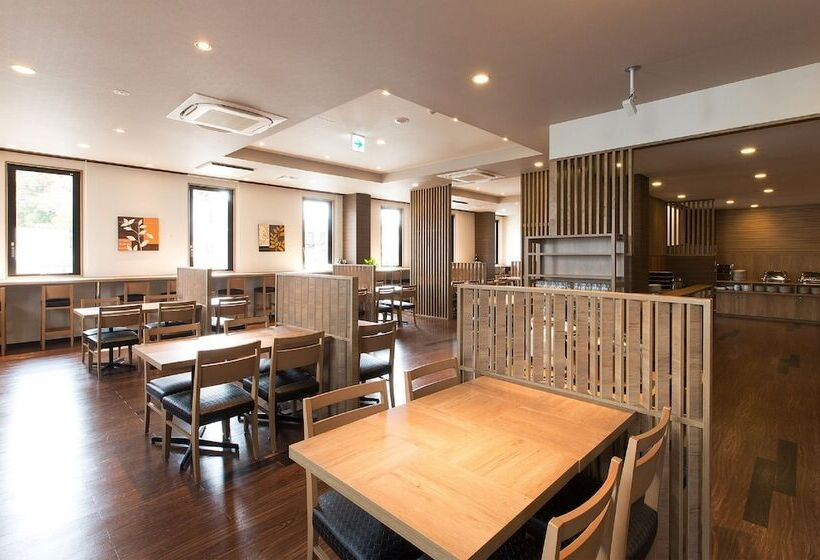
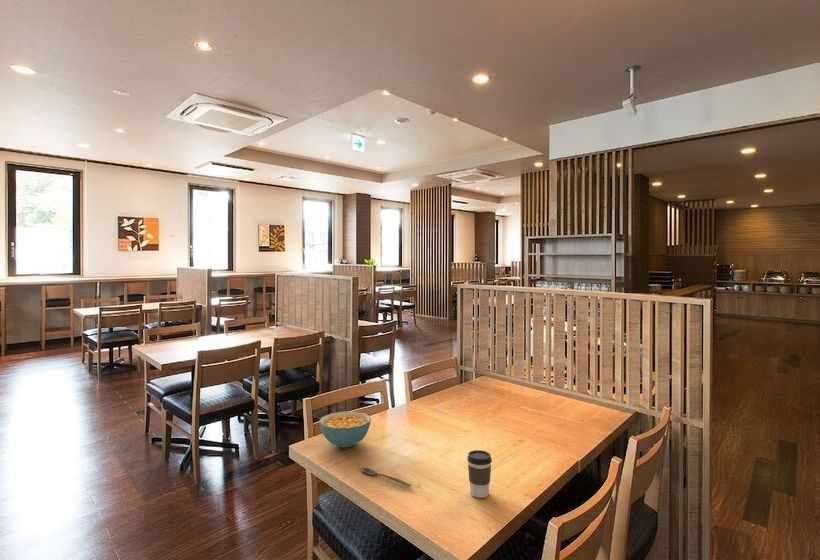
+ spoon [360,466,412,488]
+ cereal bowl [318,411,372,448]
+ coffee cup [466,449,493,499]
